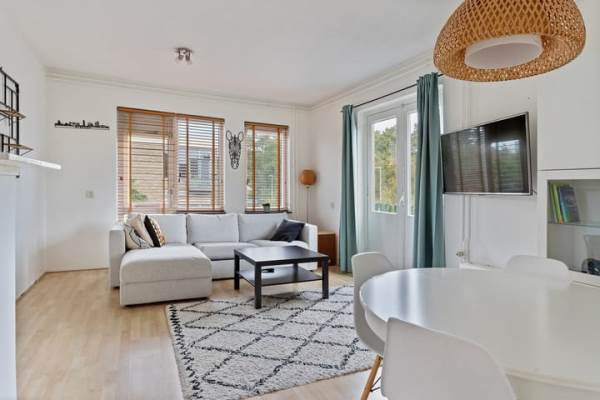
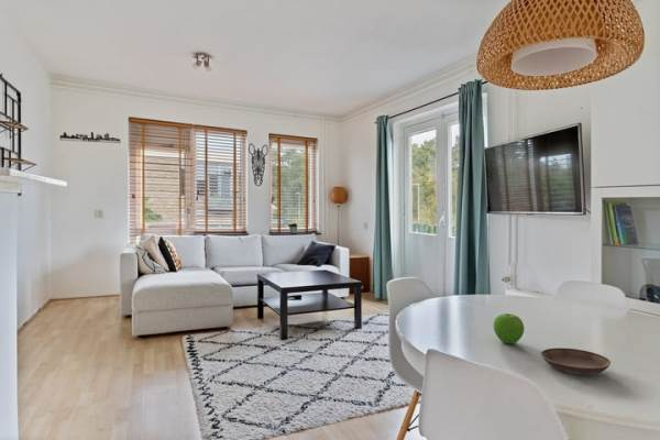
+ saucer [540,346,612,376]
+ fruit [492,312,526,344]
